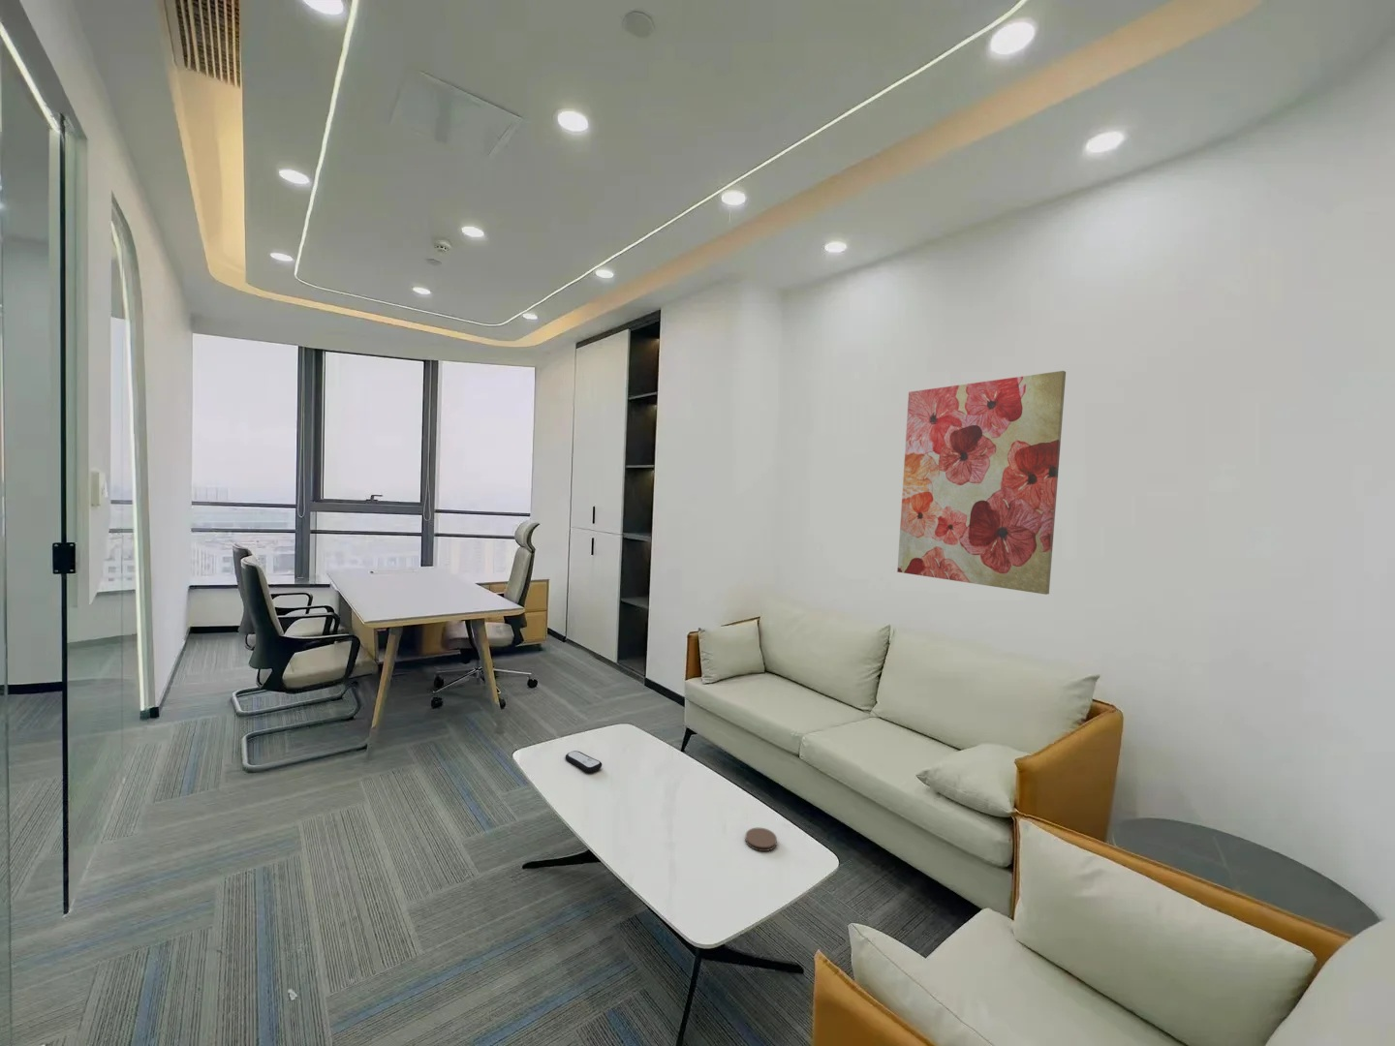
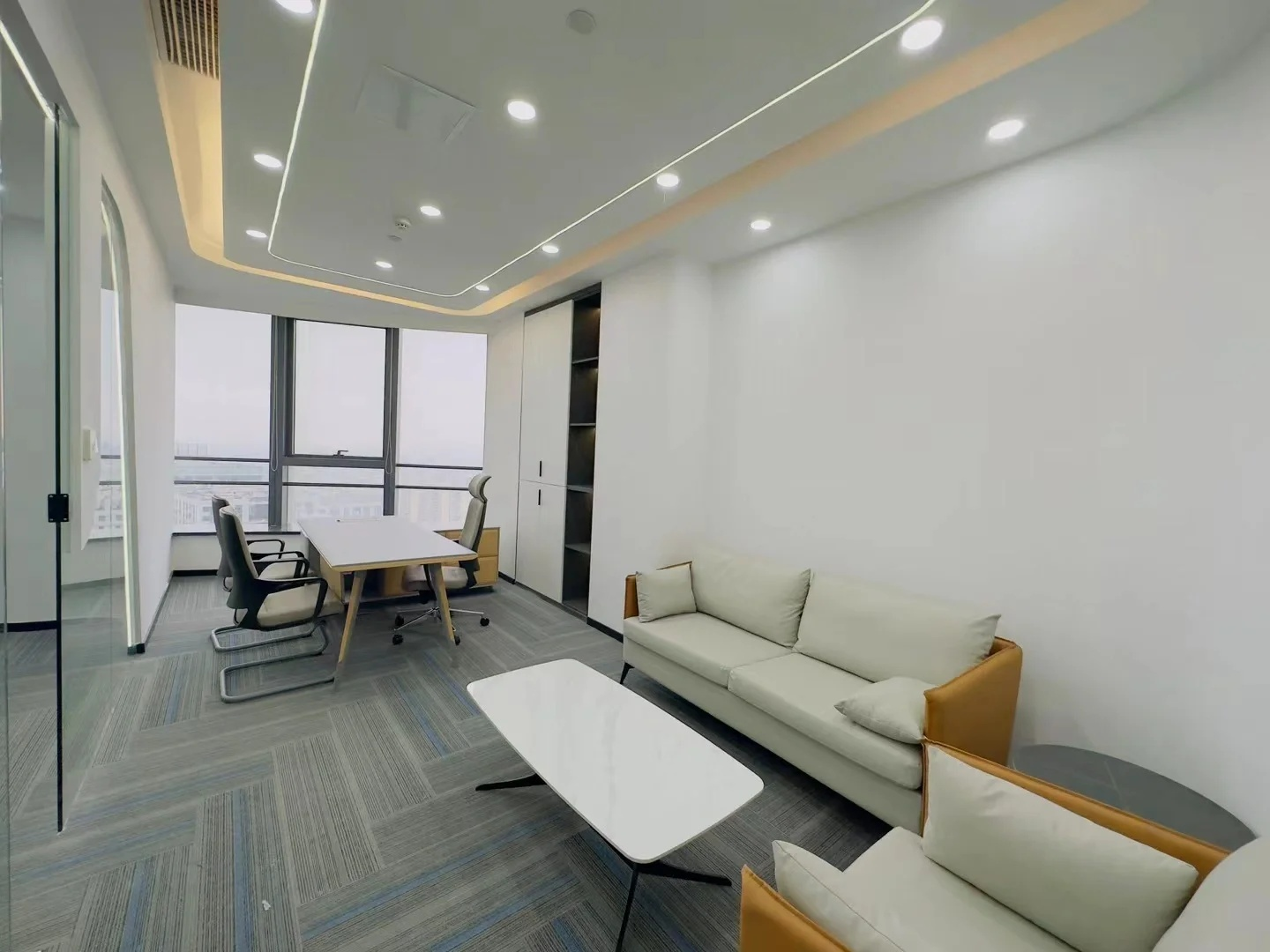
- coaster [744,827,778,853]
- wall art [896,370,1067,596]
- remote control [565,749,603,772]
